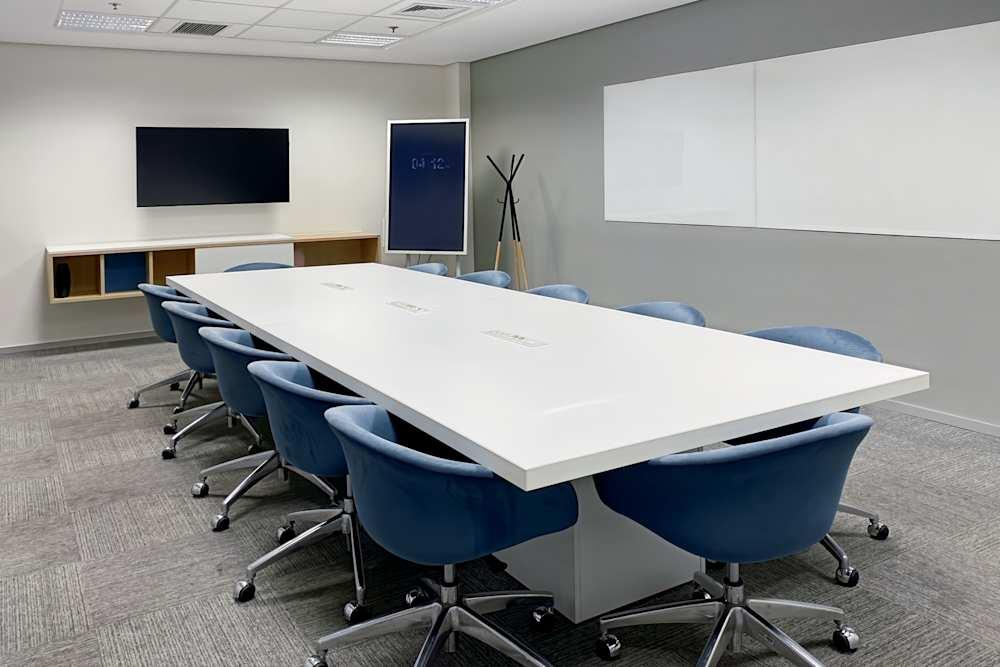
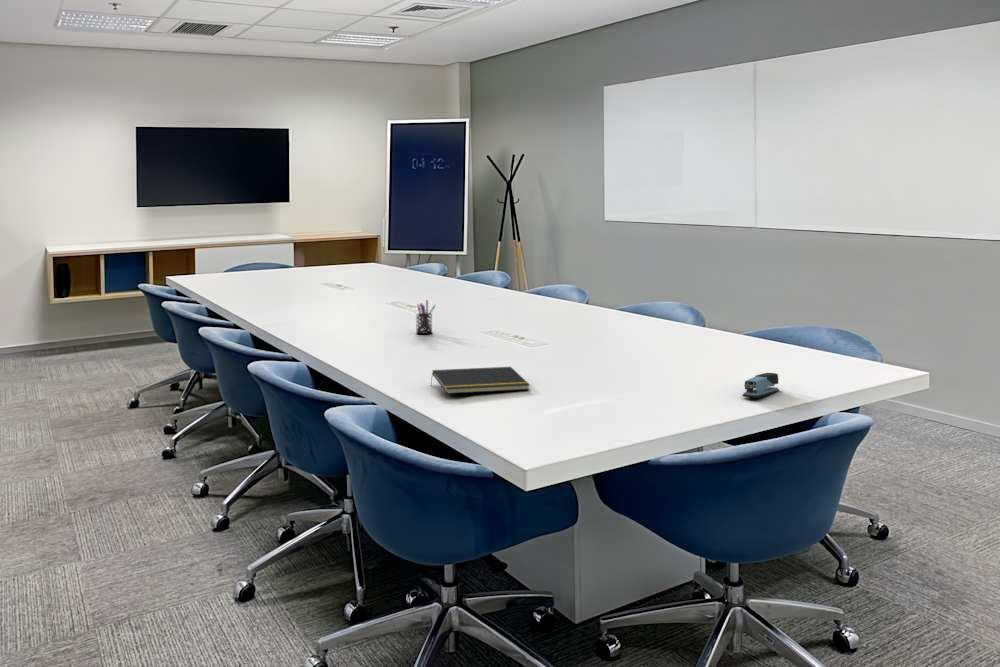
+ stapler [741,372,780,399]
+ notepad [430,366,531,395]
+ pen holder [415,299,437,335]
